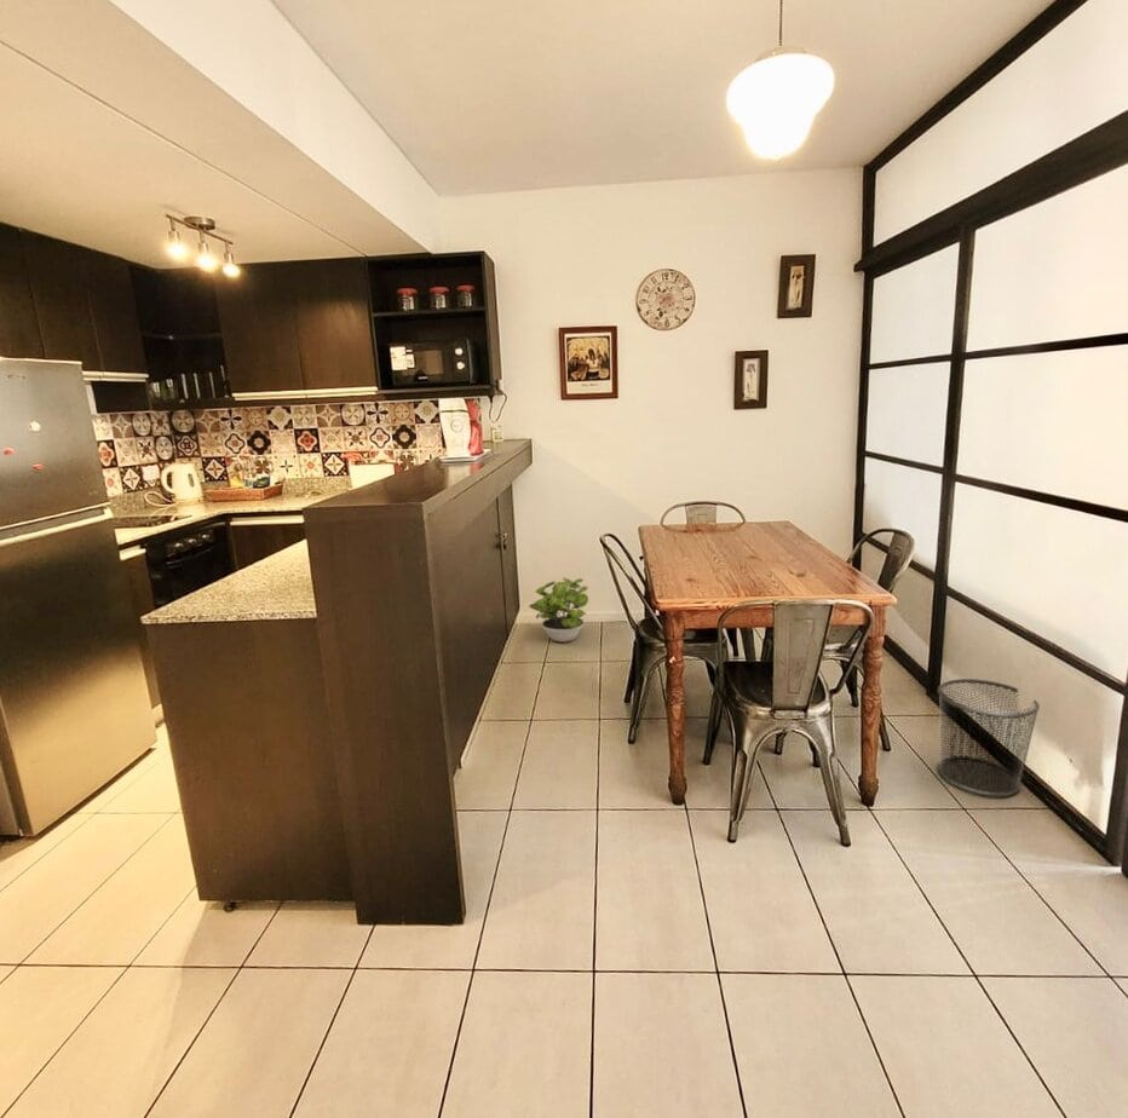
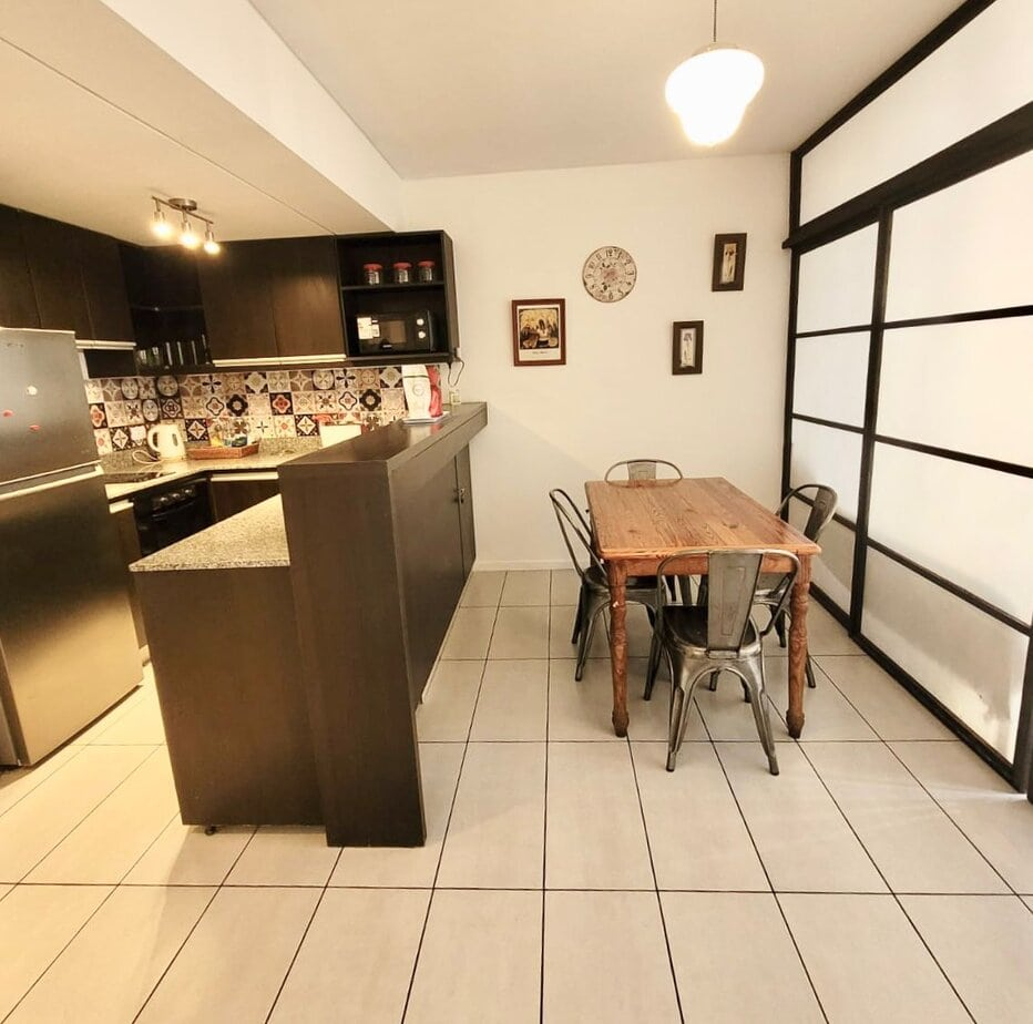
- waste bin [937,678,1041,797]
- potted plant [528,576,589,644]
